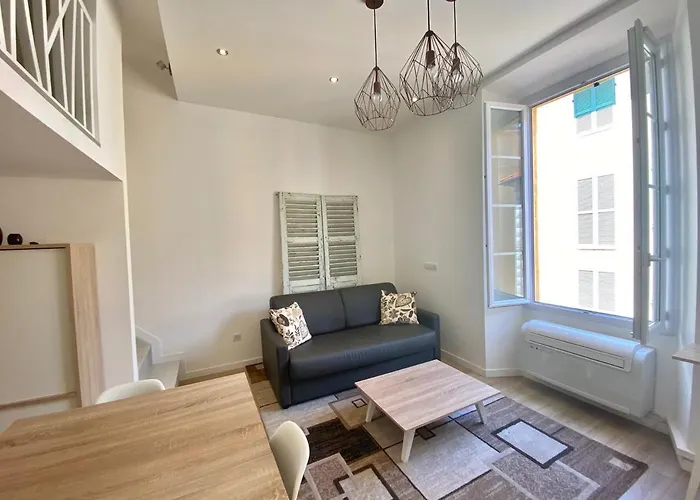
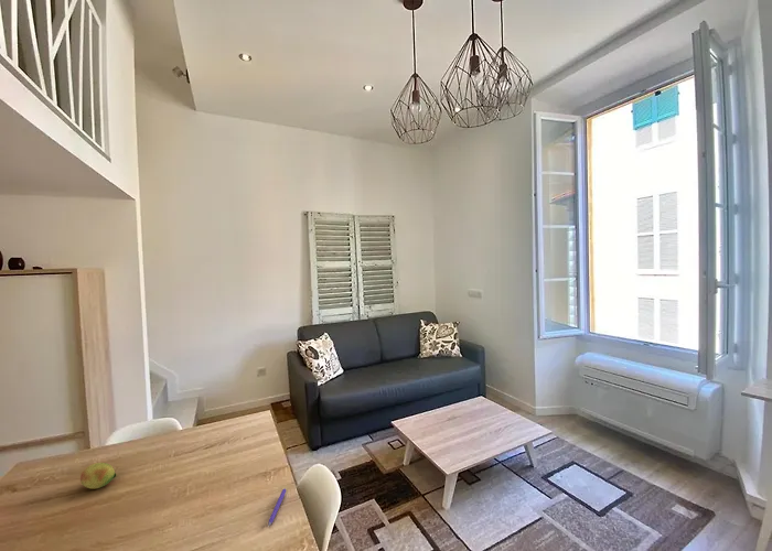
+ fruit [79,462,117,489]
+ pen [267,487,287,528]
